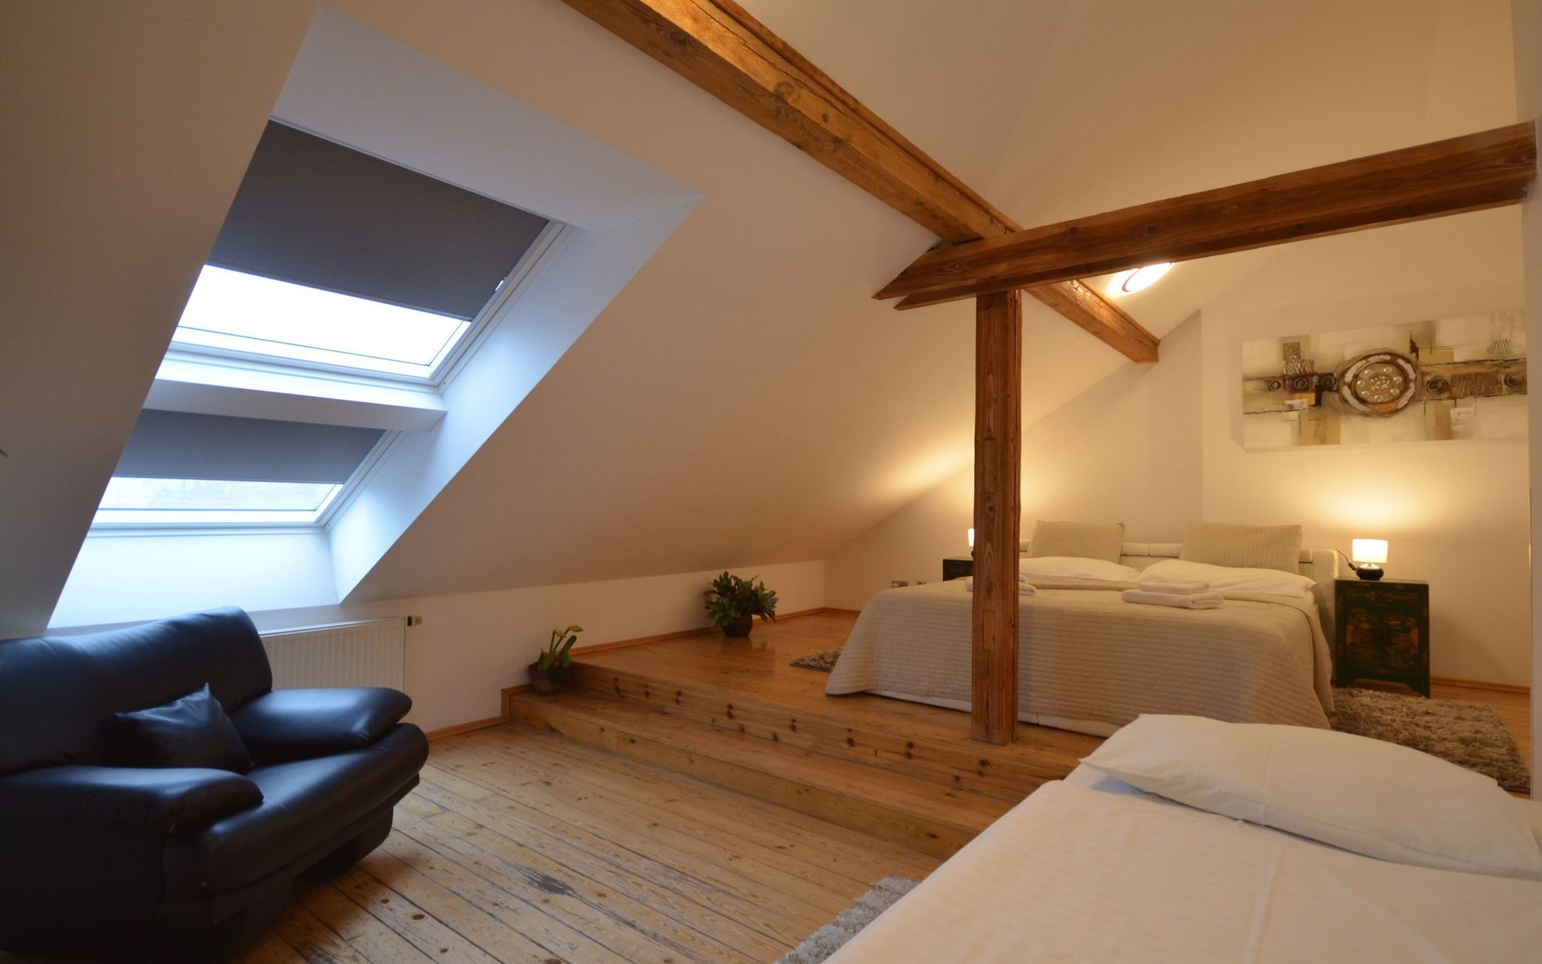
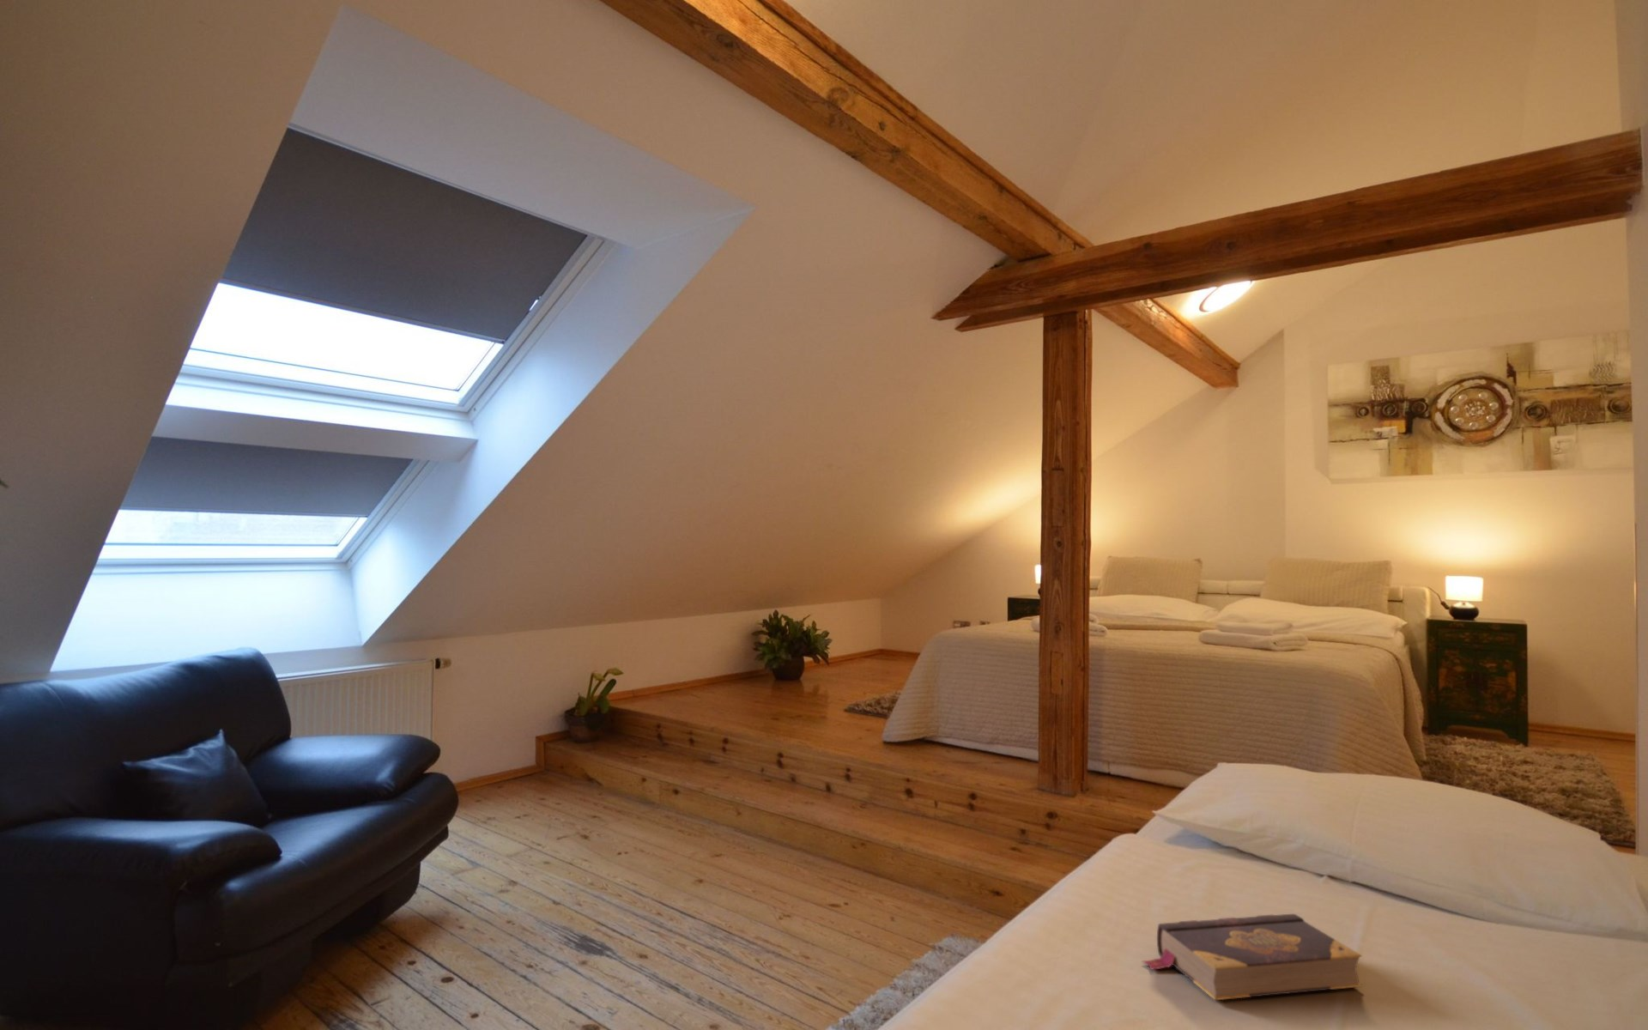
+ book [1141,914,1362,1000]
